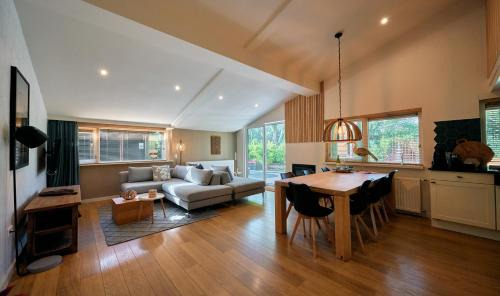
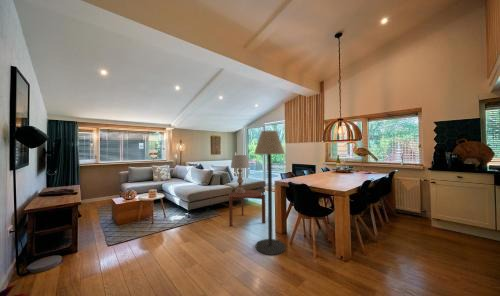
+ side table [228,189,266,227]
+ floor lamp [253,130,286,256]
+ lamp [230,154,250,193]
